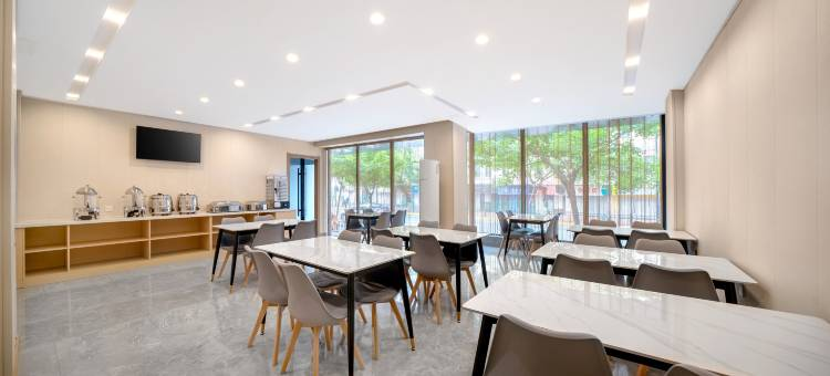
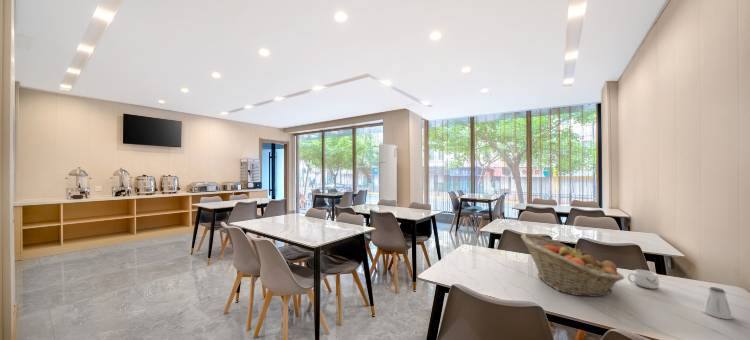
+ fruit basket [520,233,625,298]
+ mug [627,269,660,290]
+ saltshaker [702,286,734,320]
